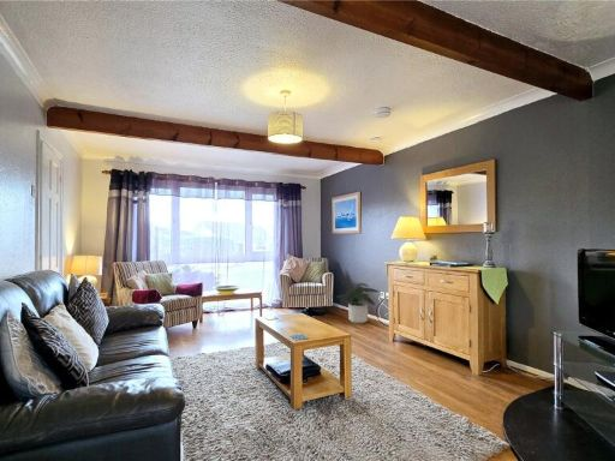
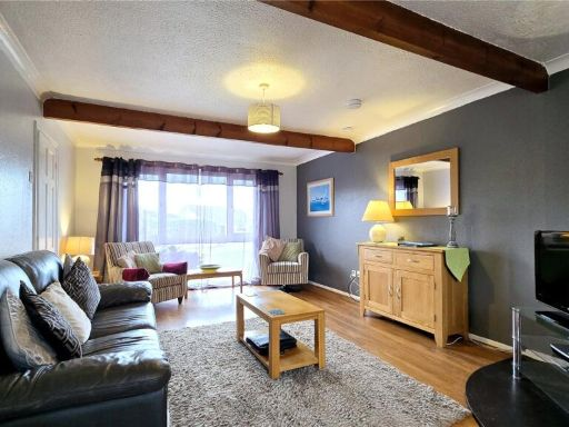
- potted plant [335,282,380,324]
